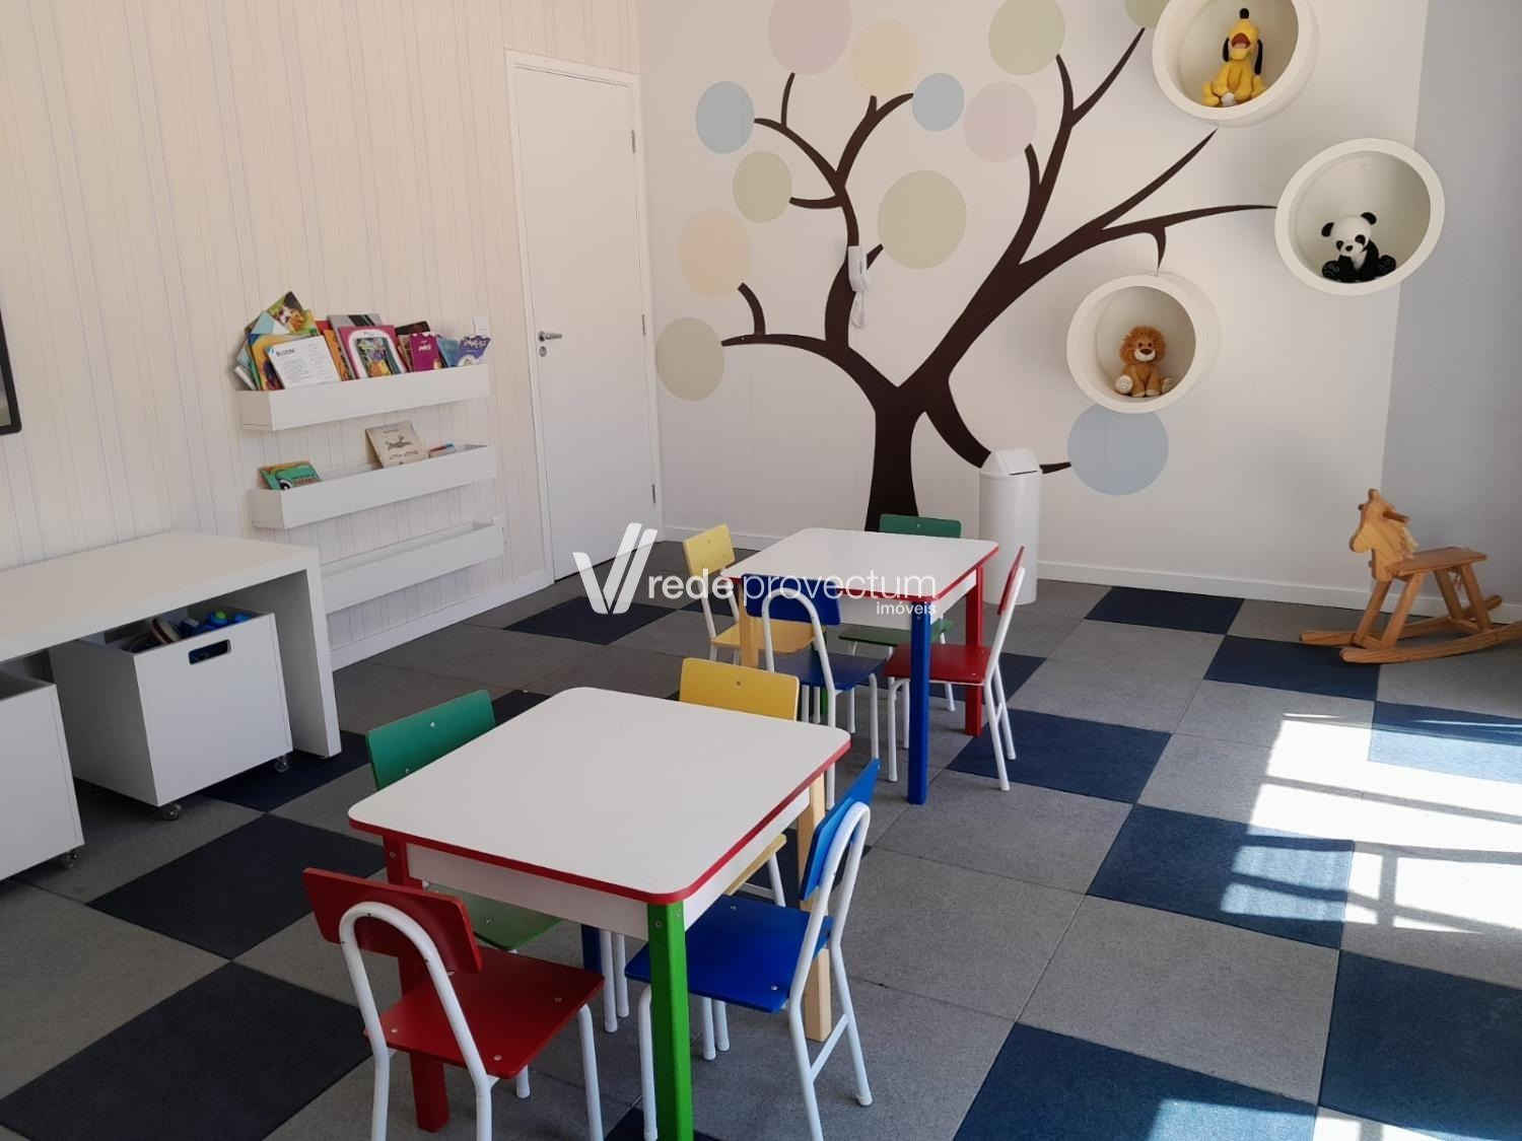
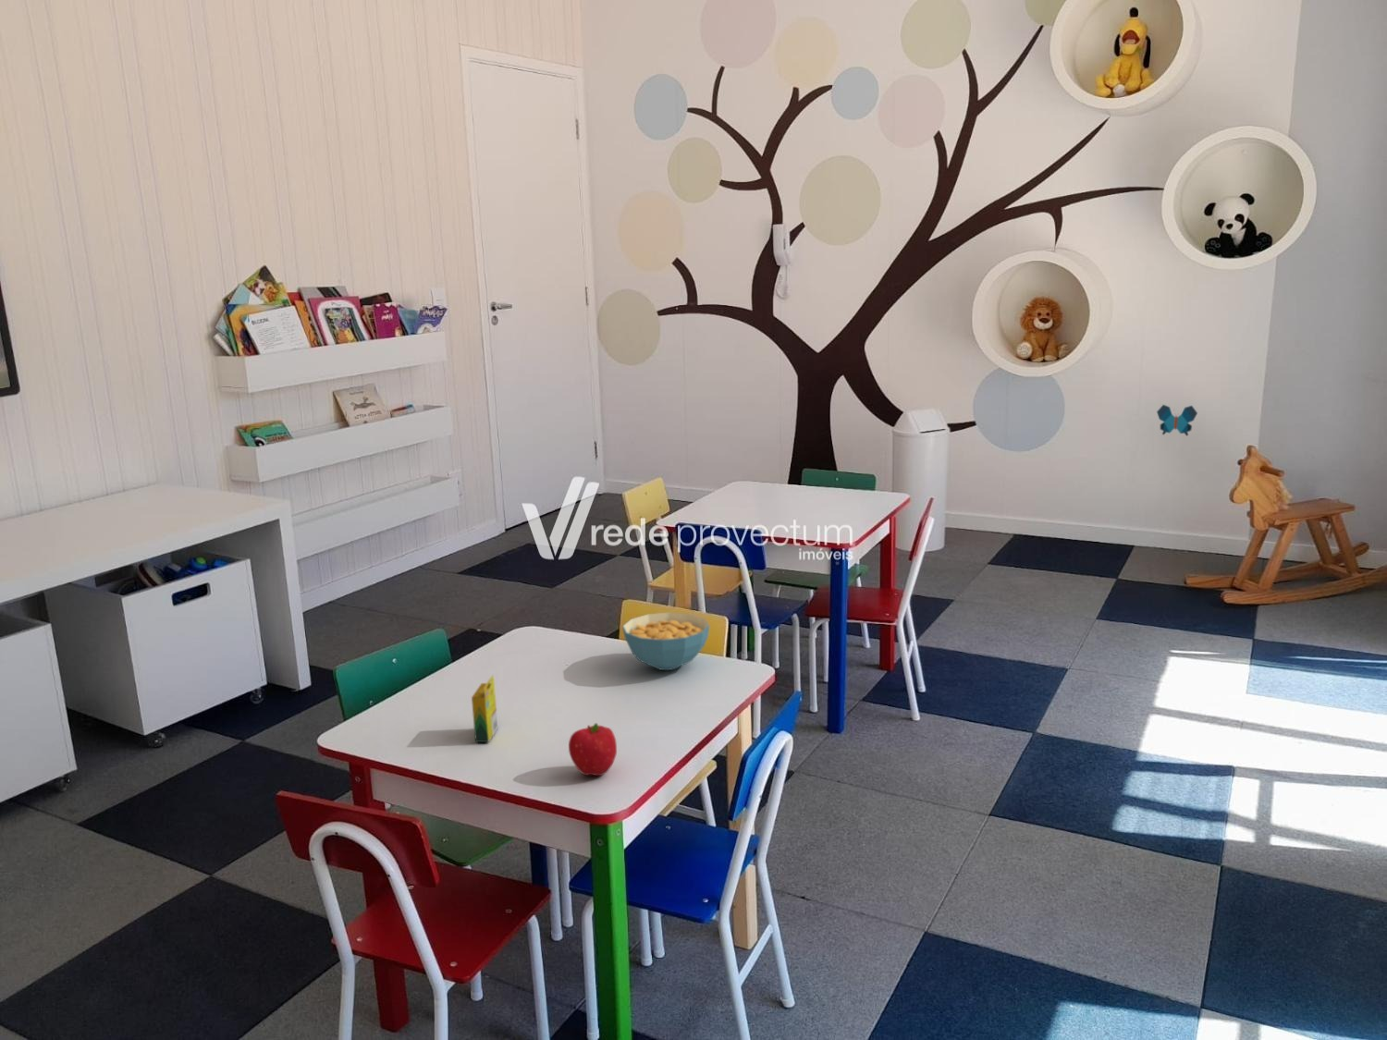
+ decorative butterfly [1155,404,1198,436]
+ cereal bowl [621,611,710,671]
+ fruit [568,722,618,777]
+ crayon box [471,674,499,743]
